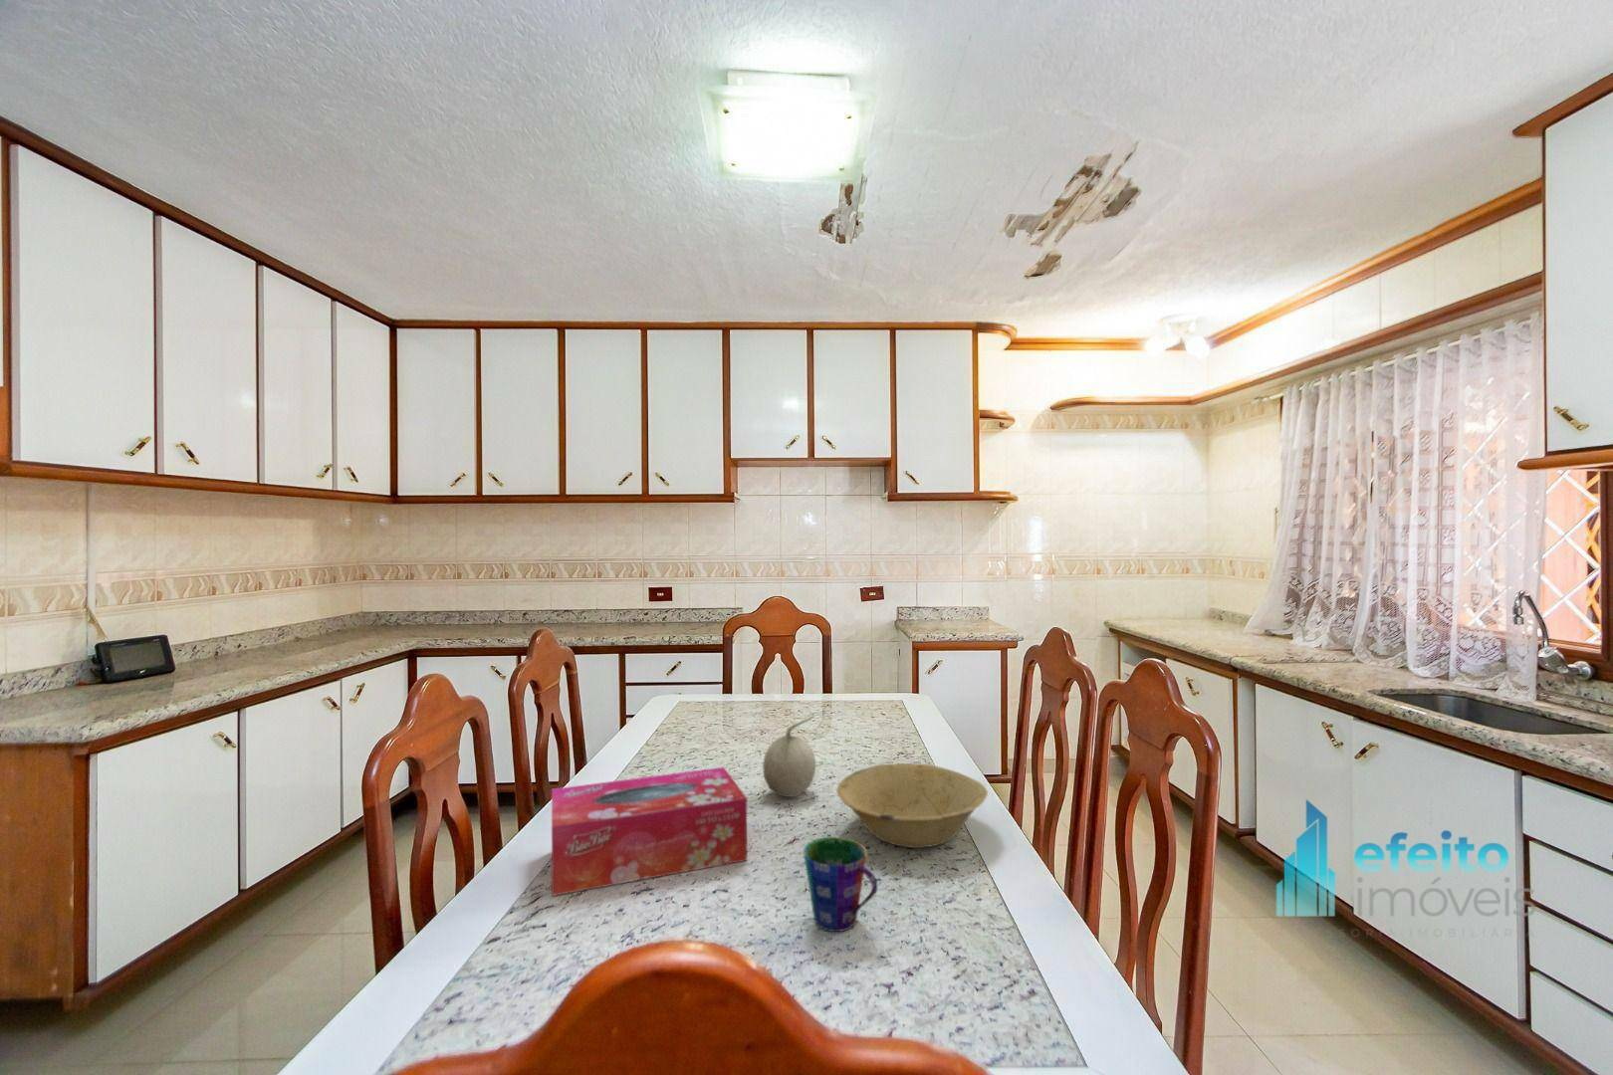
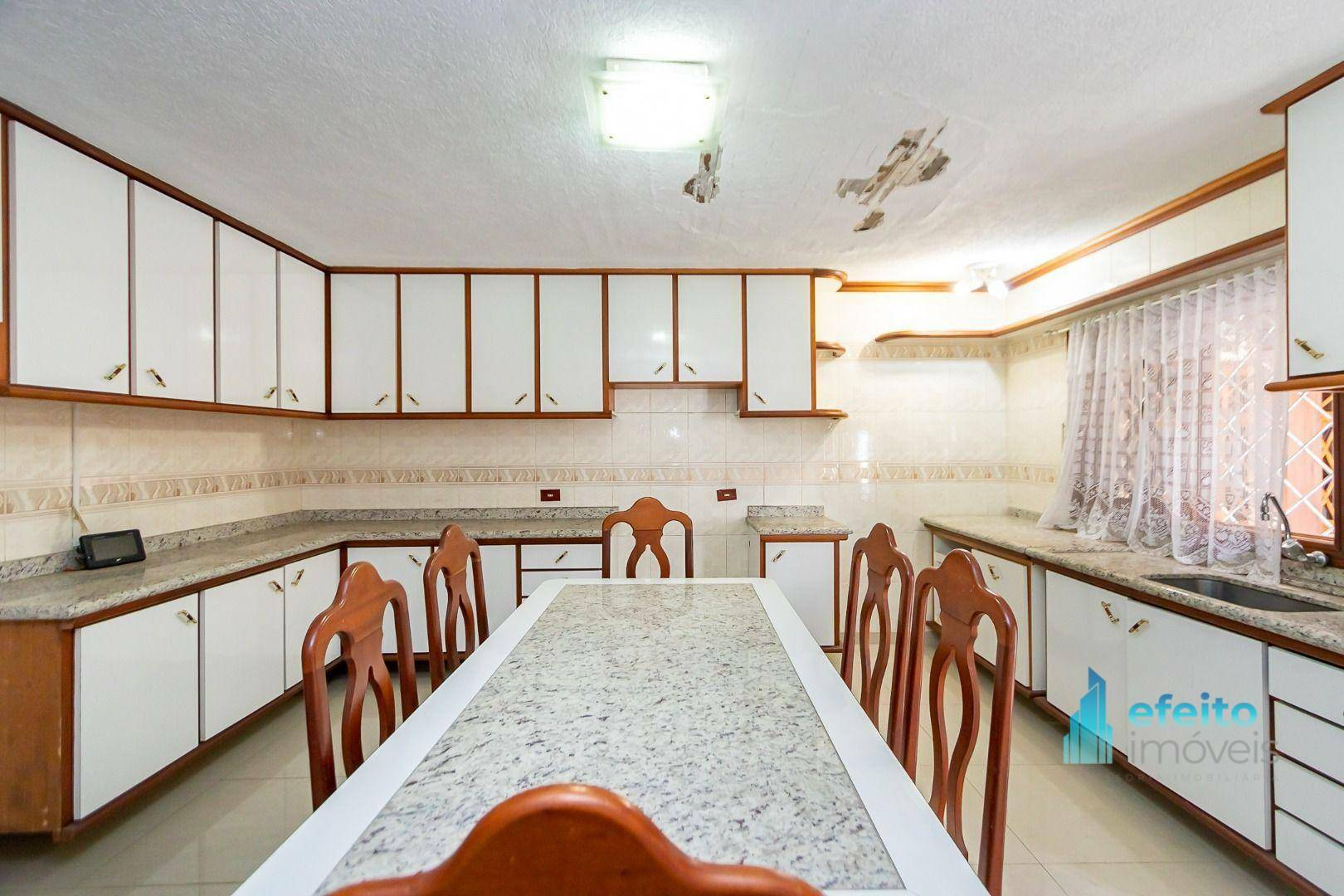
- bowl [837,762,989,849]
- tissue box [551,767,748,896]
- fruit [762,715,816,798]
- cup [803,836,879,932]
